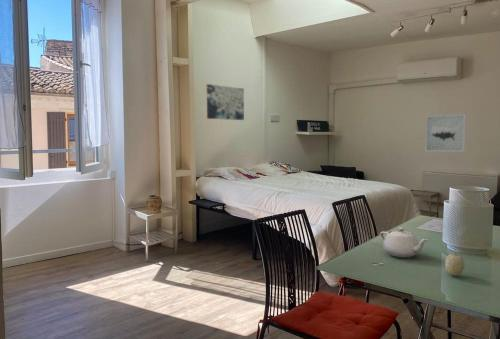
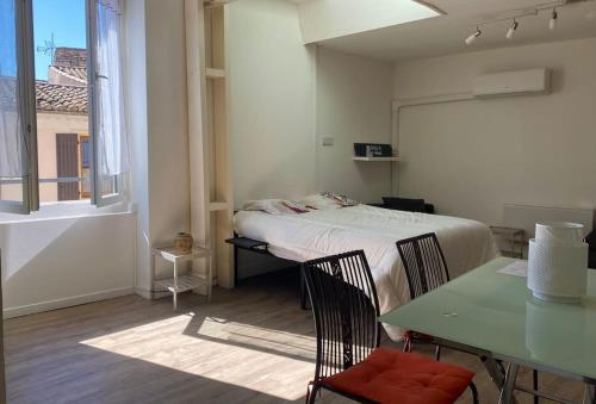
- wall art [424,113,467,153]
- teapot [379,227,429,259]
- fruit [444,252,466,277]
- wall art [206,83,245,121]
